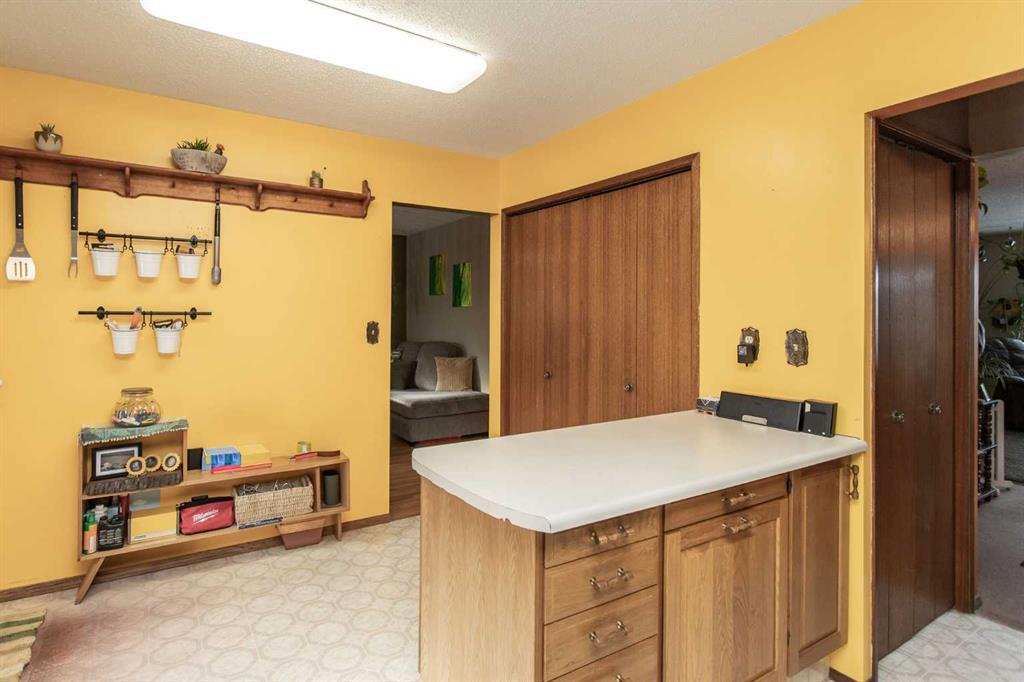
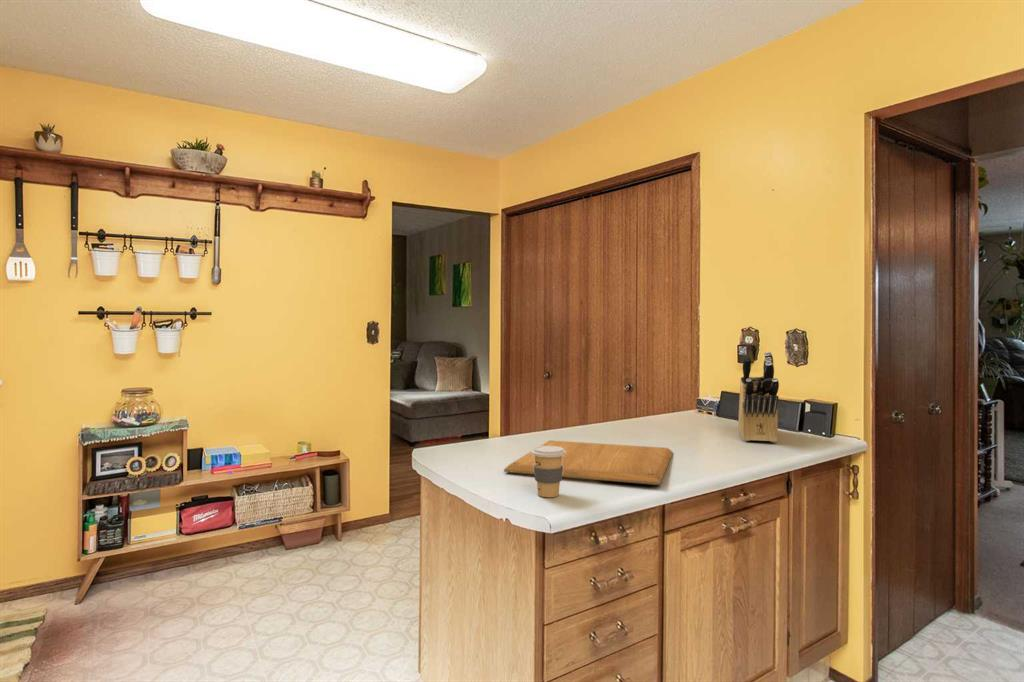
+ coffee cup [530,445,566,498]
+ knife block [737,351,780,443]
+ chopping board [503,439,673,486]
